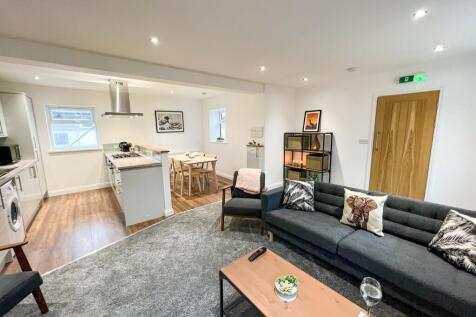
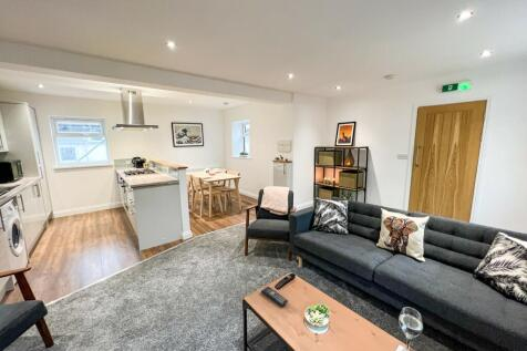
+ remote control [260,286,289,308]
